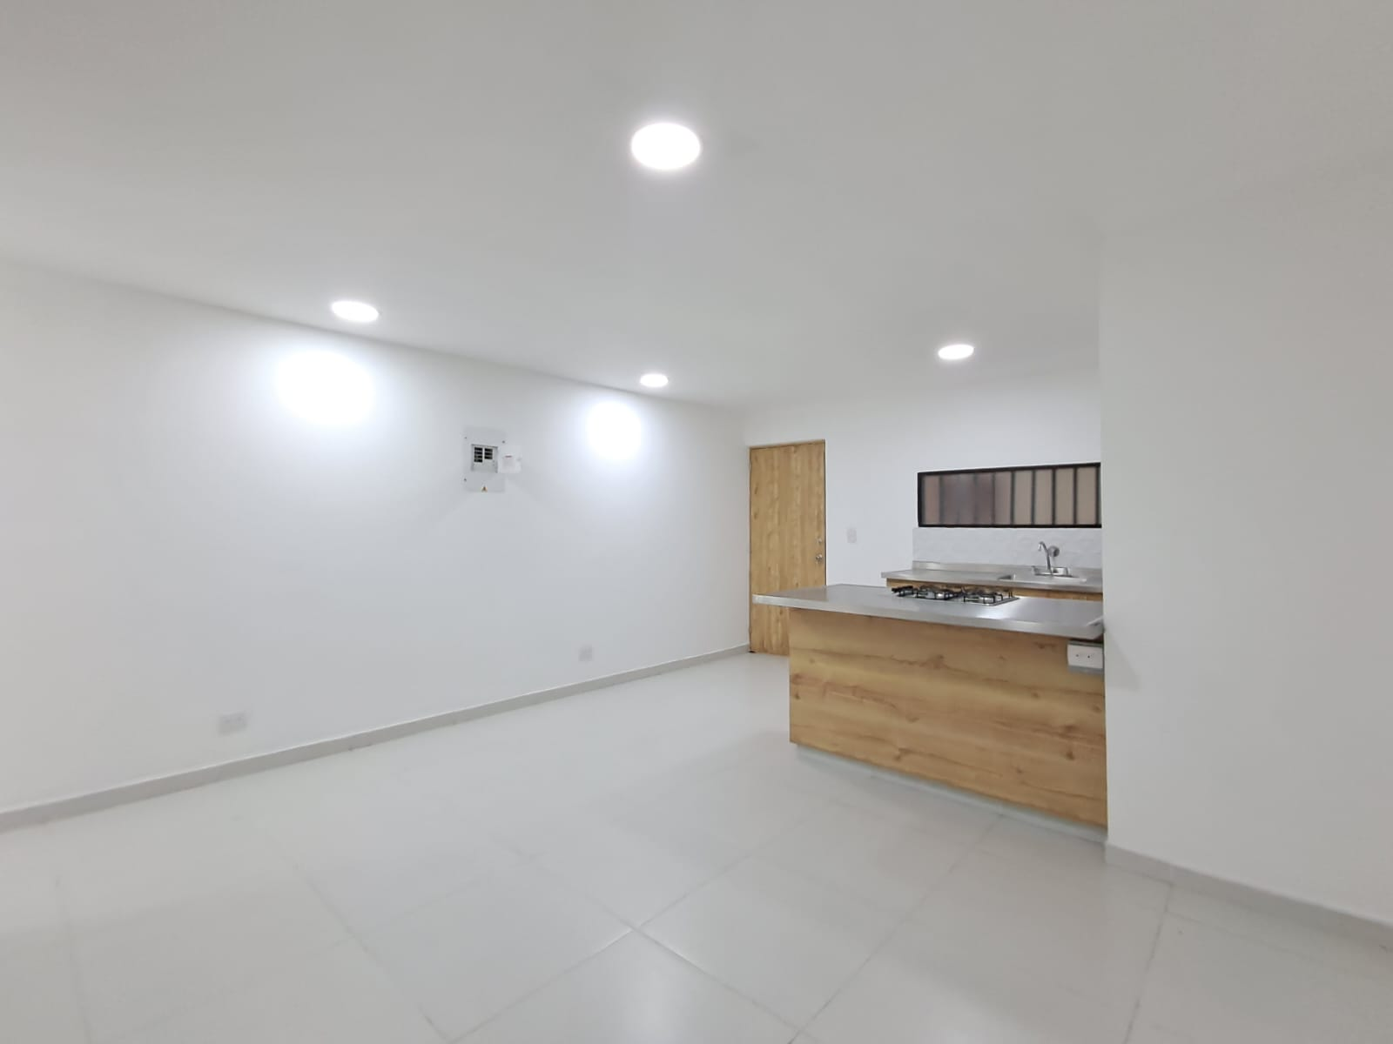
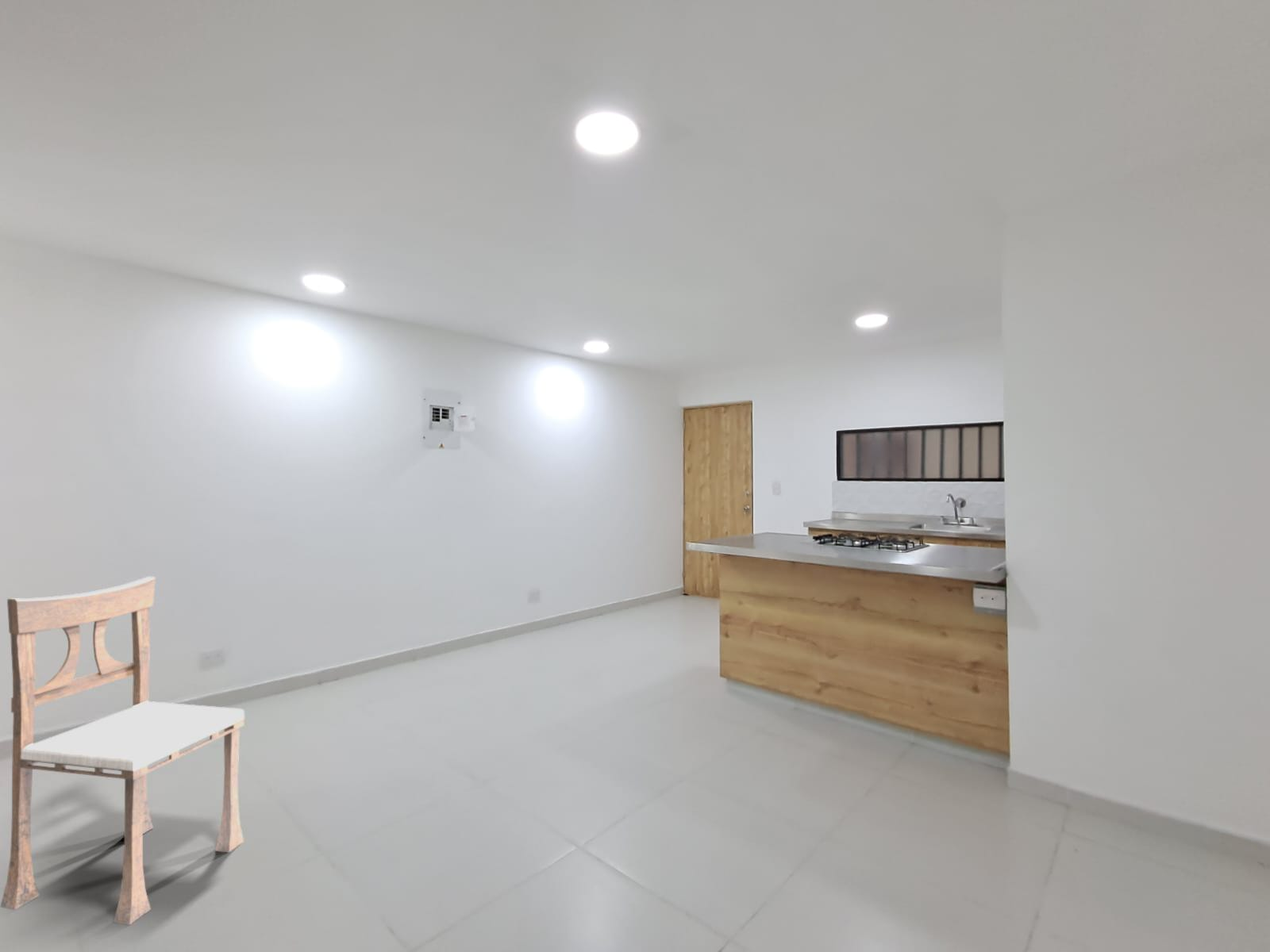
+ dining chair [0,576,245,926]
